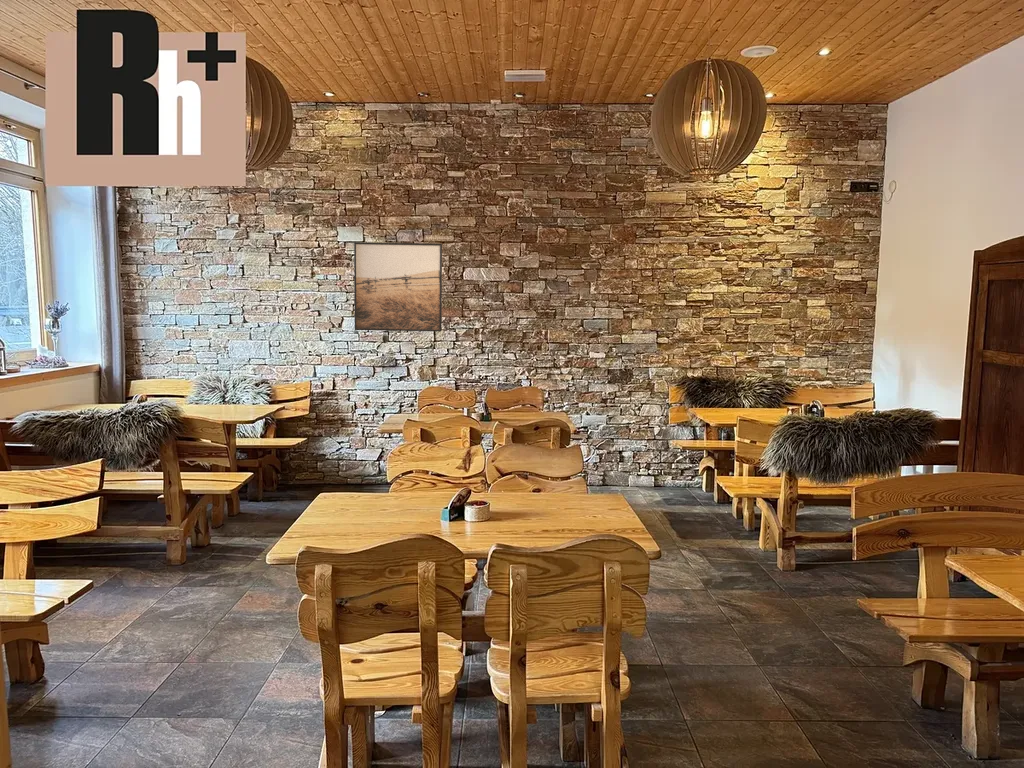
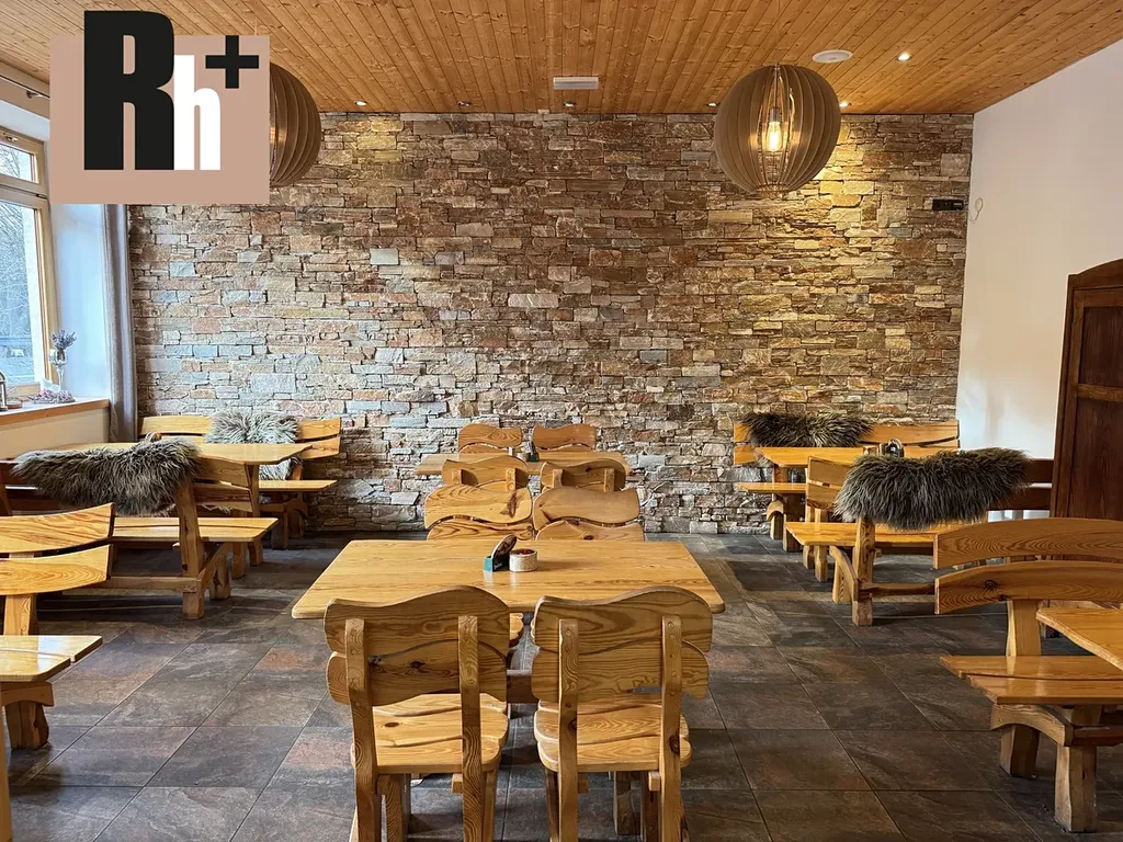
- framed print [353,241,443,332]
